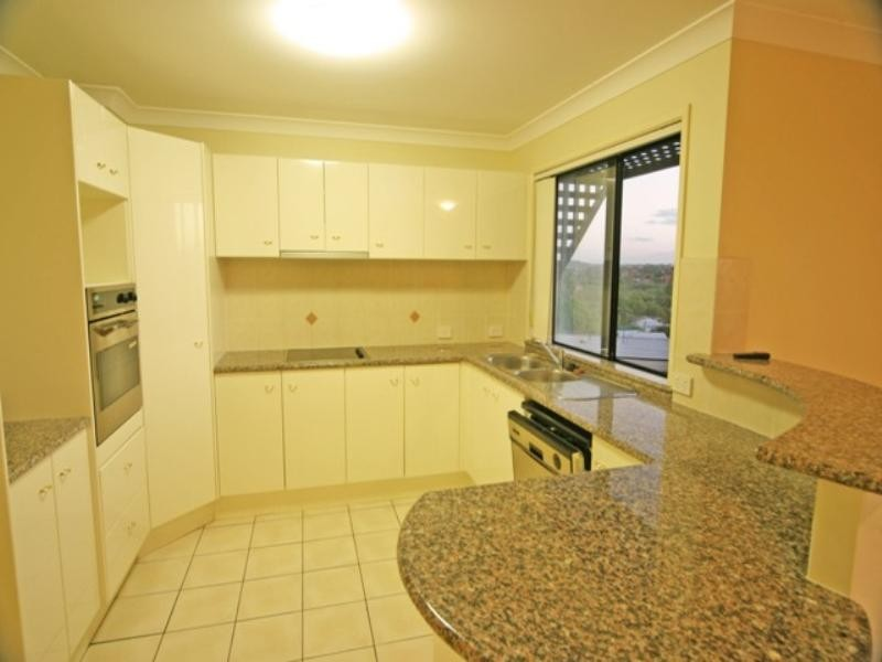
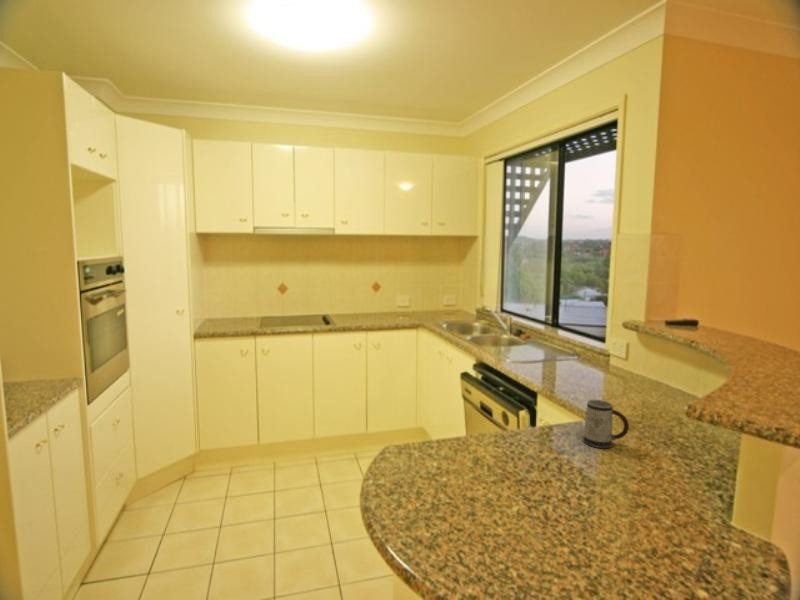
+ mug [582,399,630,449]
